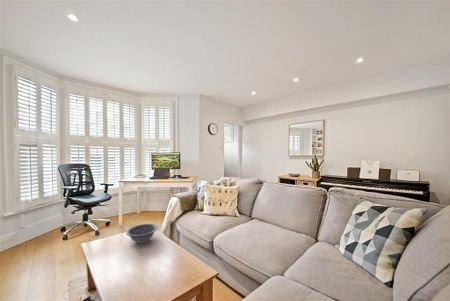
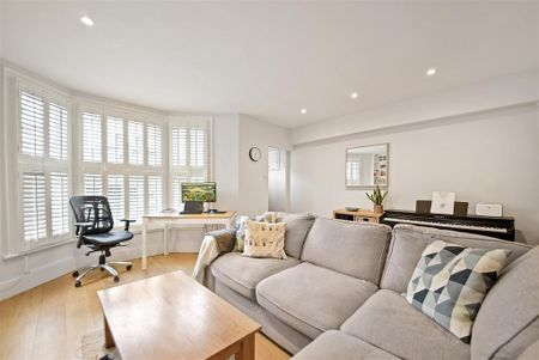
- decorative bowl [125,223,159,244]
